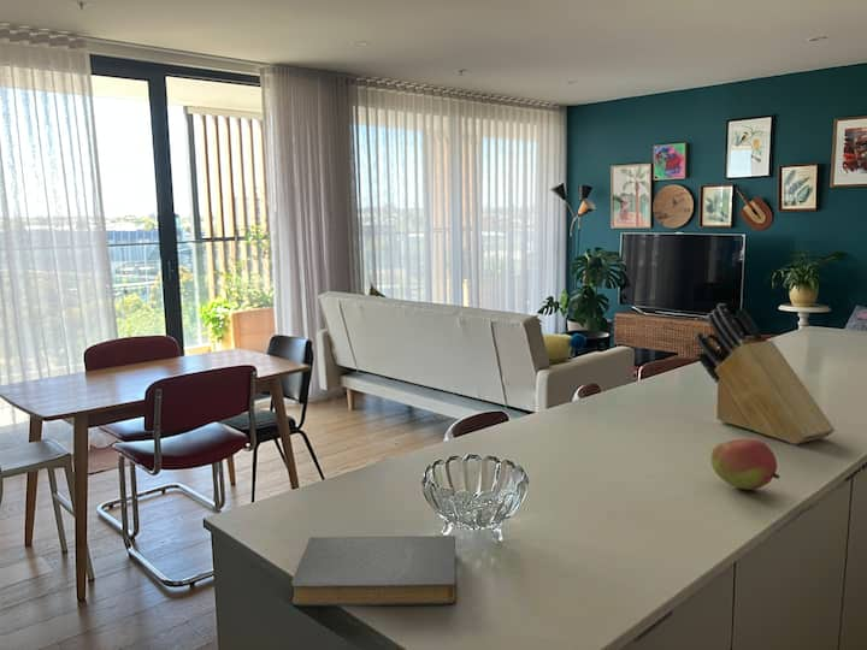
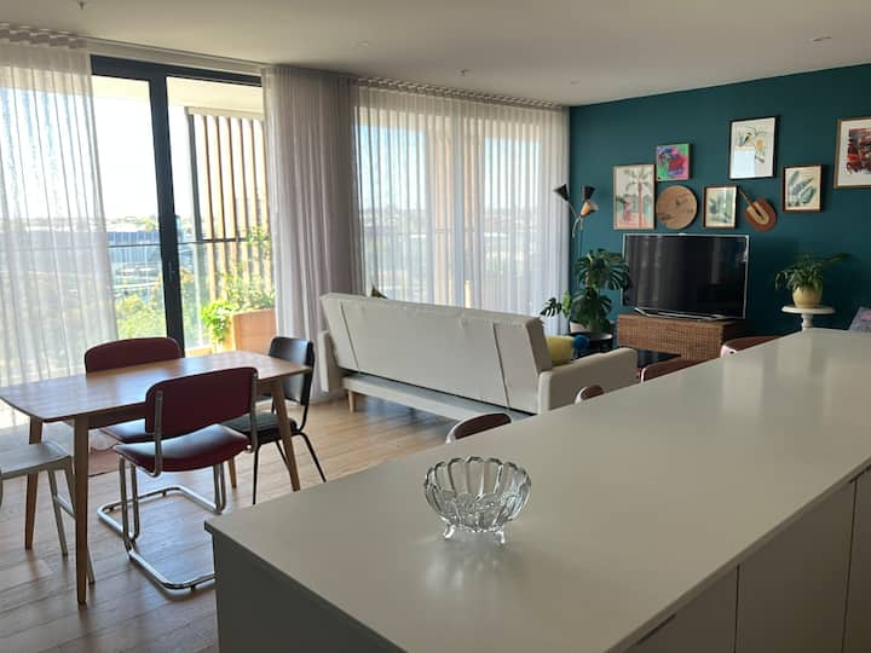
- fruit [709,438,782,491]
- book [290,534,458,607]
- knife block [694,302,836,445]
